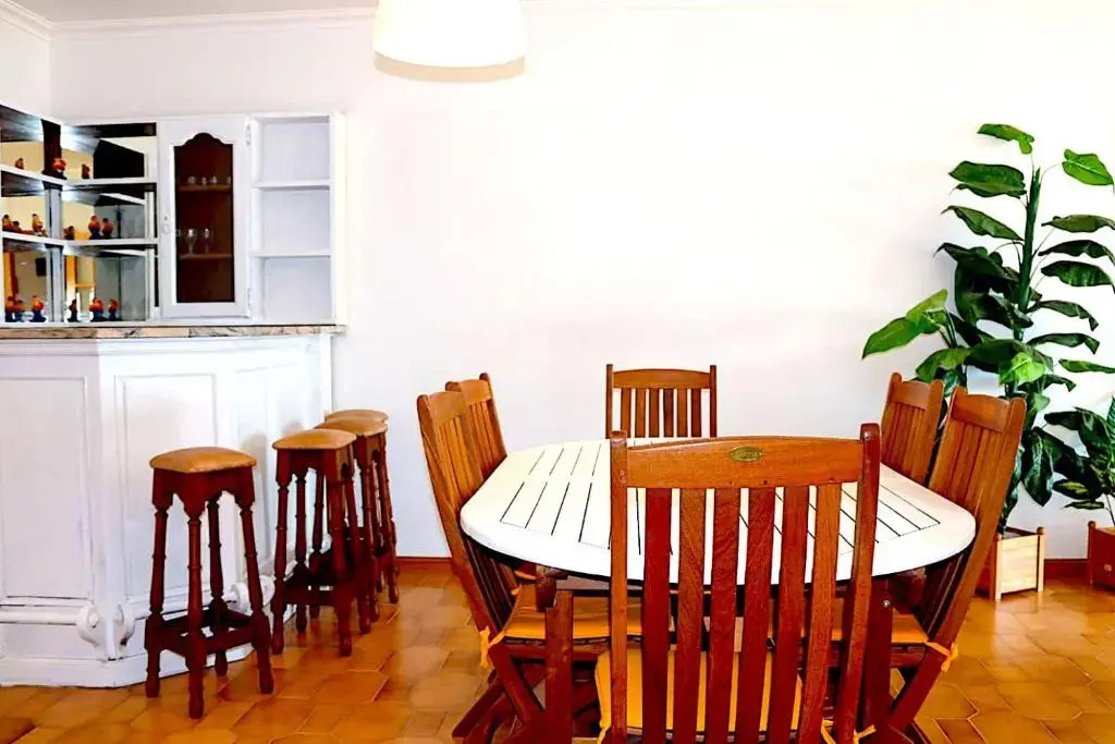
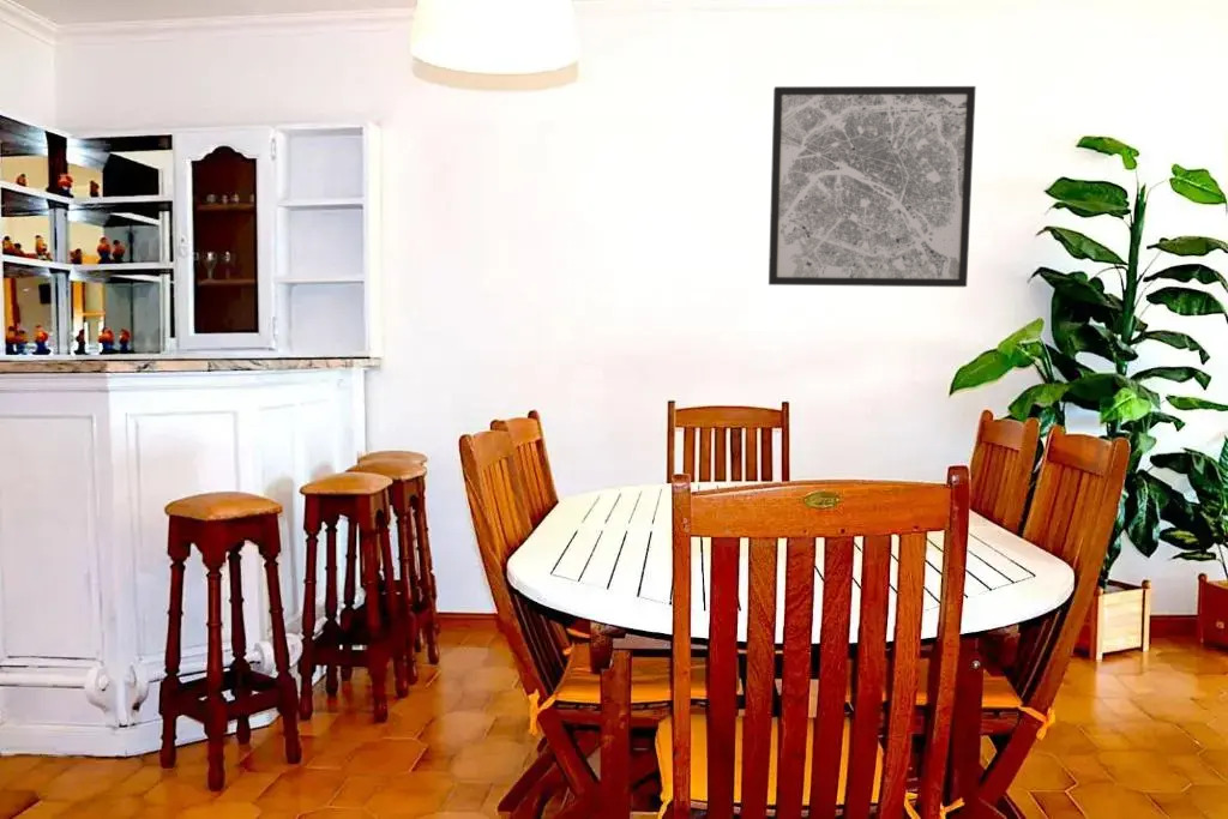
+ wall art [768,85,977,288]
